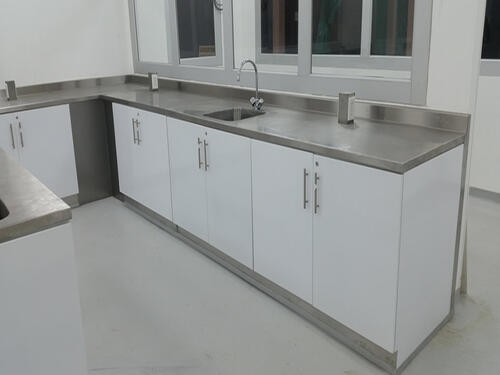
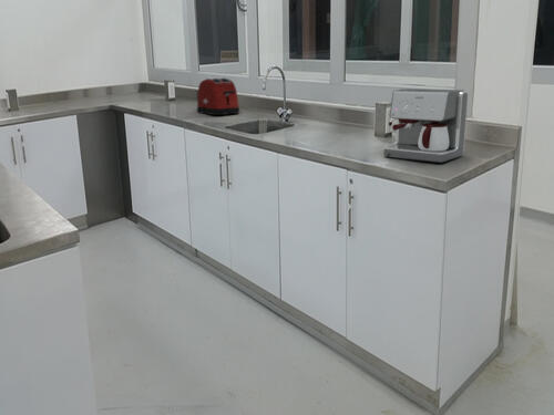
+ toaster [196,77,240,116]
+ coffee maker [382,87,469,164]
